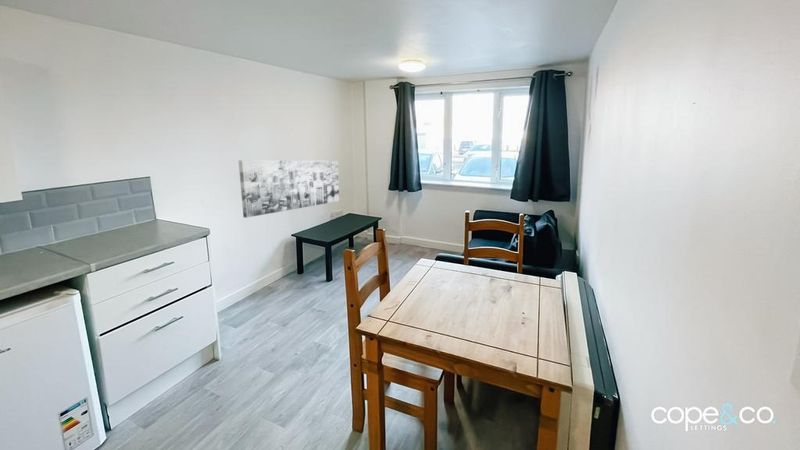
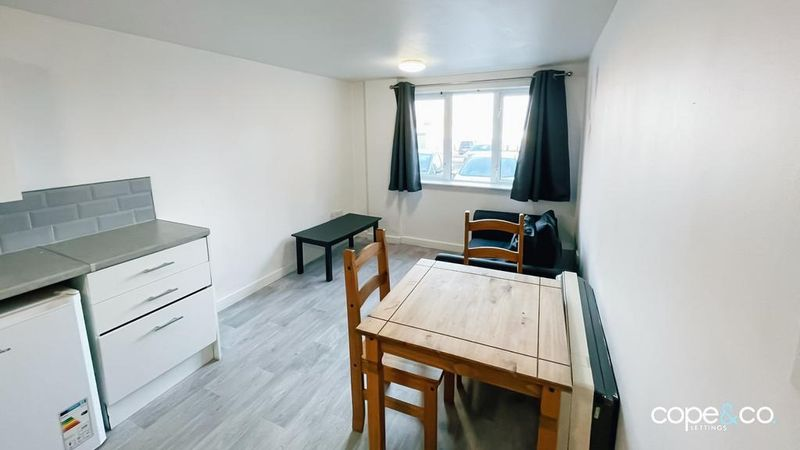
- wall art [238,159,340,219]
